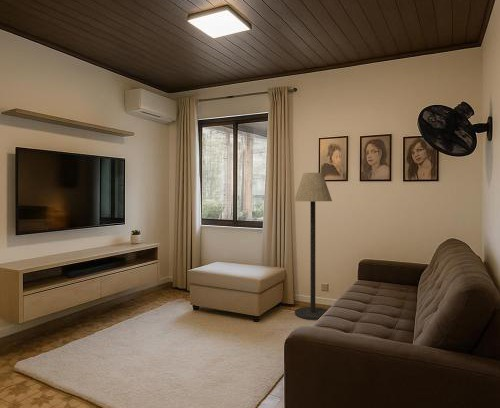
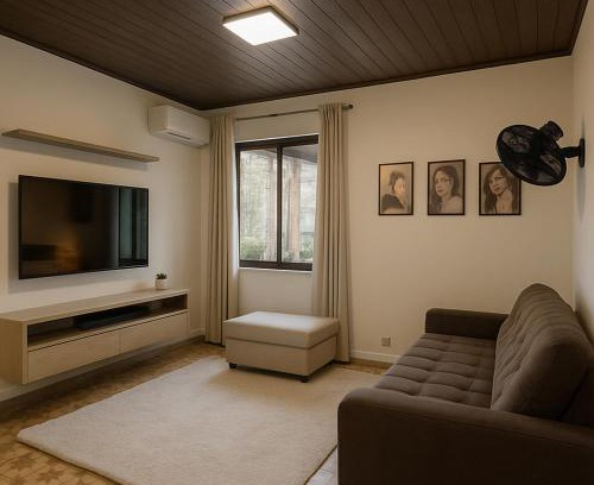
- floor lamp [293,172,333,321]
